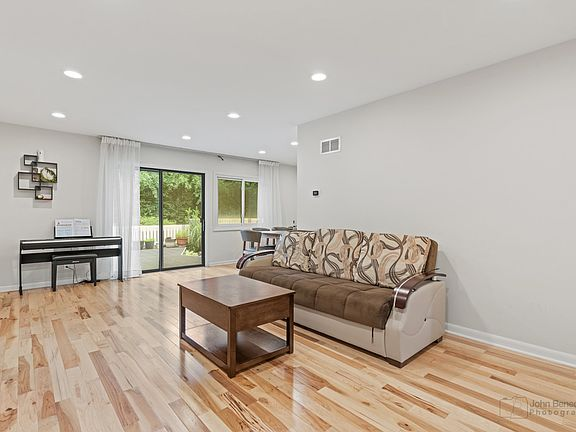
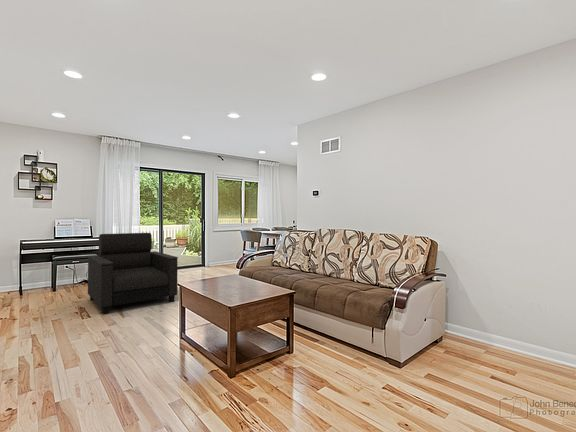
+ armchair [87,232,179,315]
